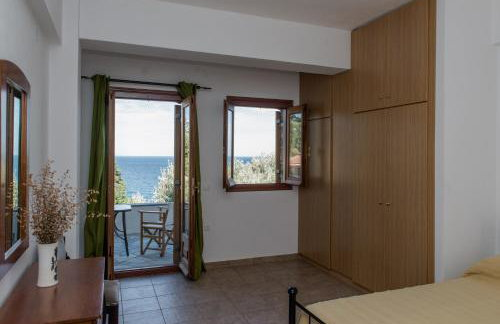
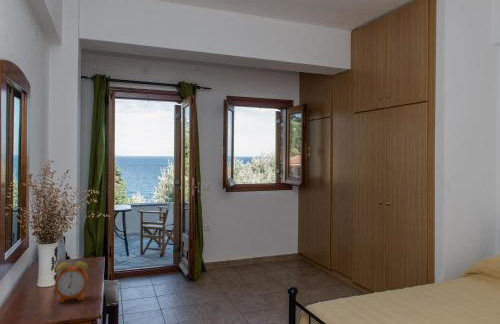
+ alarm clock [54,254,89,304]
